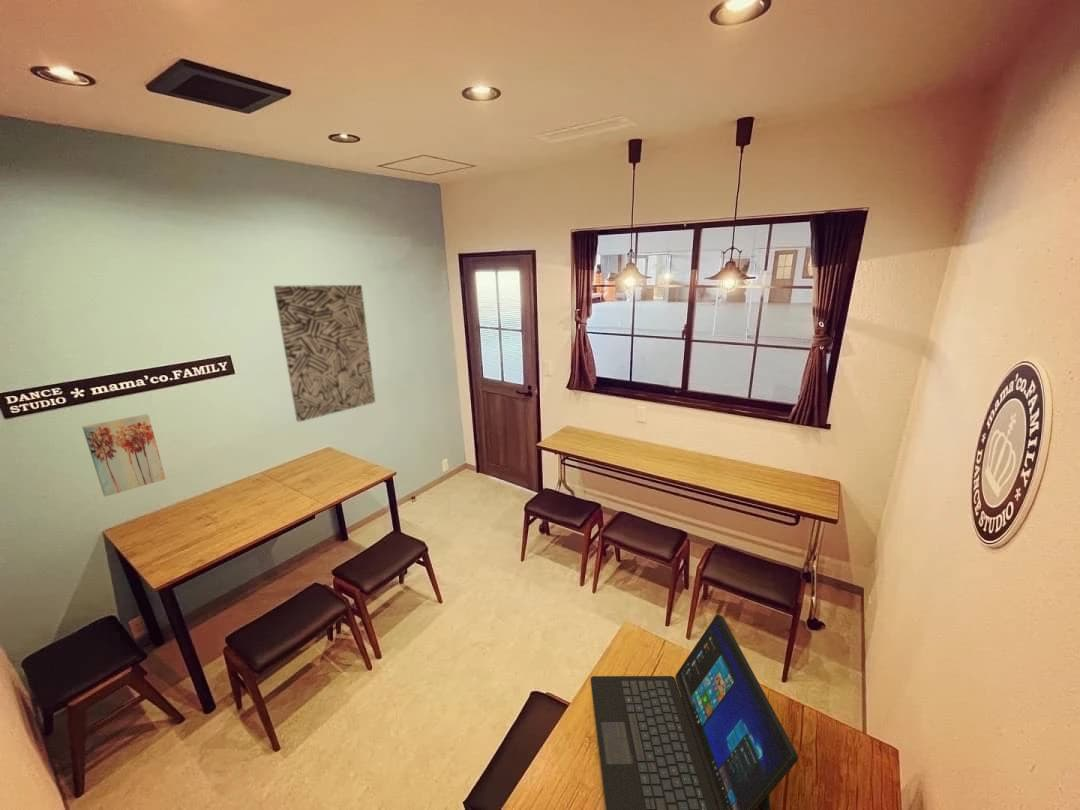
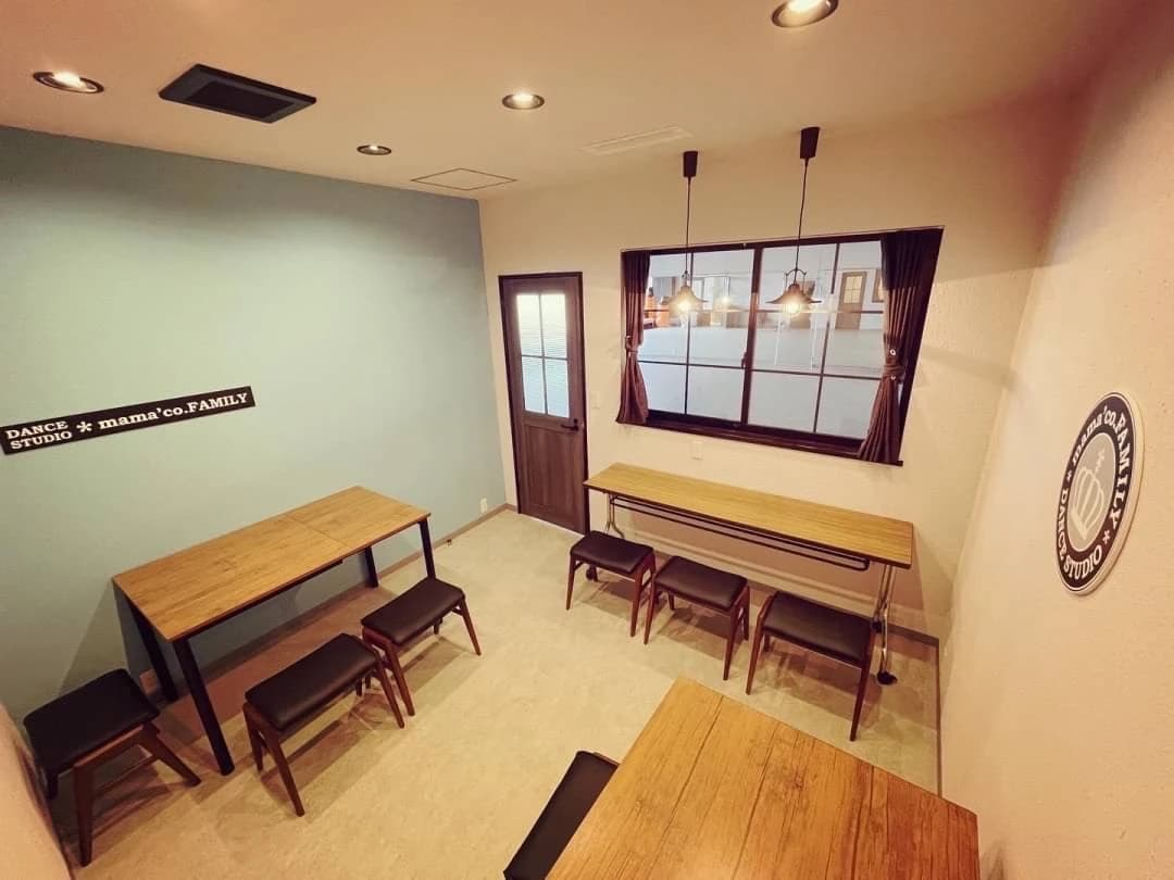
- wall art [81,413,167,498]
- wall art [273,284,376,423]
- laptop [590,613,799,810]
